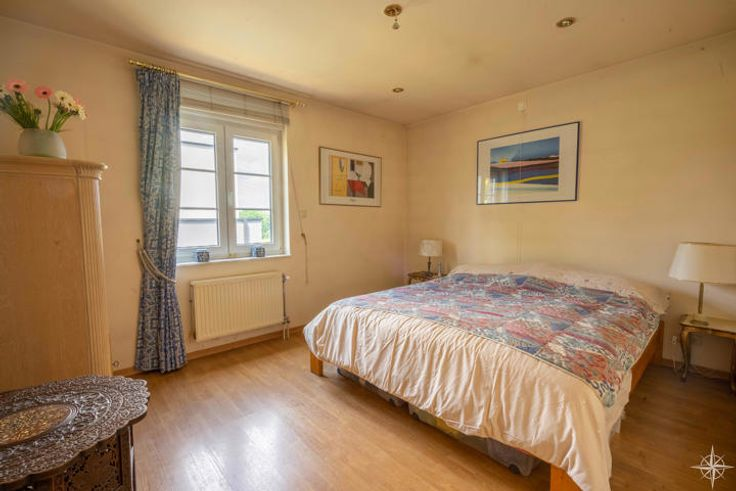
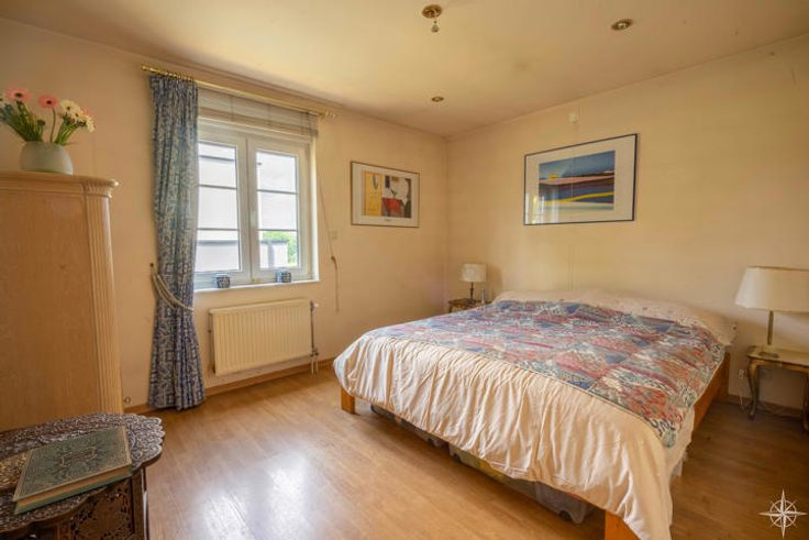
+ book [11,425,134,516]
